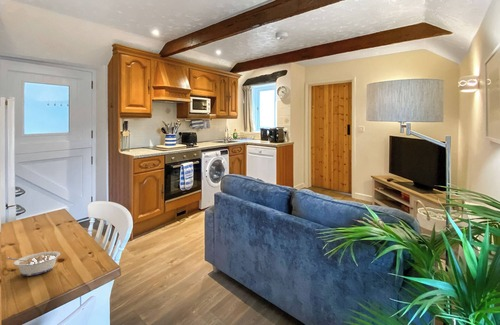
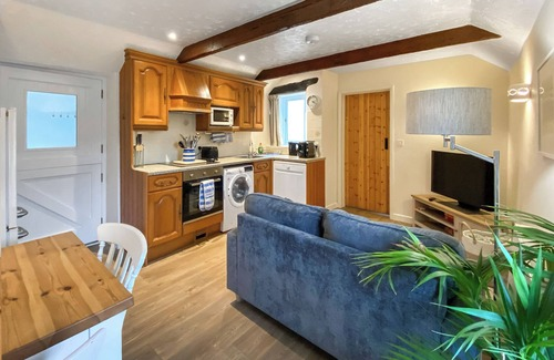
- legume [6,251,61,277]
